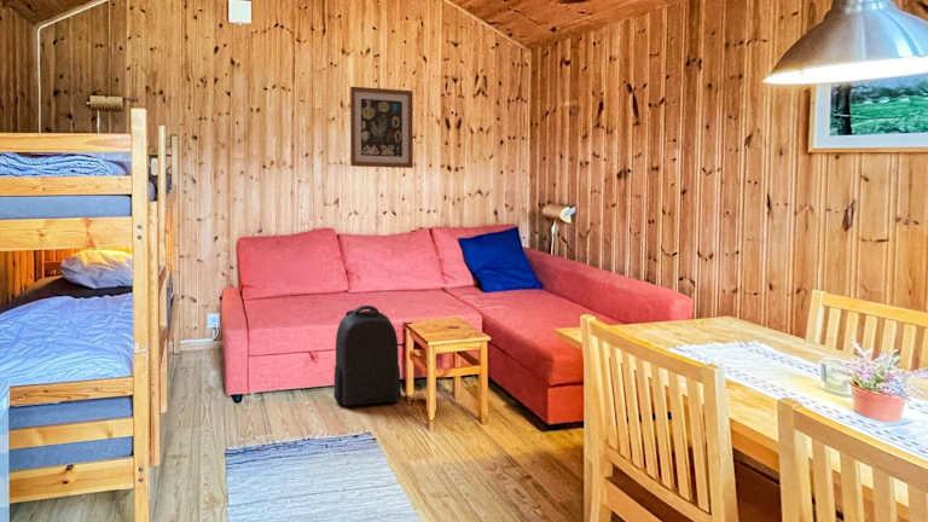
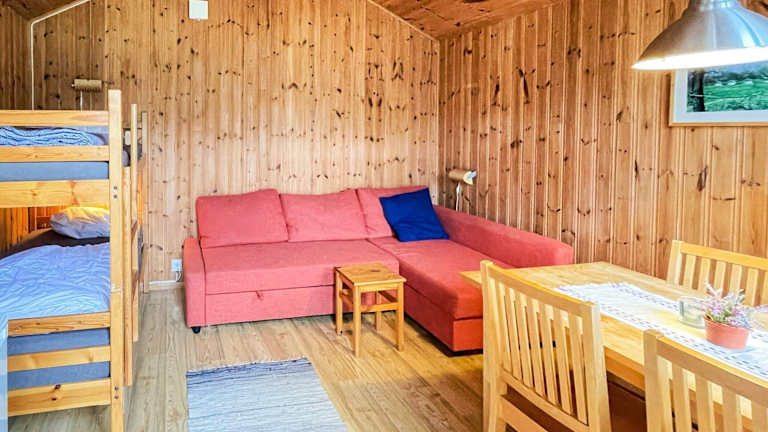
- backpack [332,304,402,406]
- wall art [349,86,414,169]
